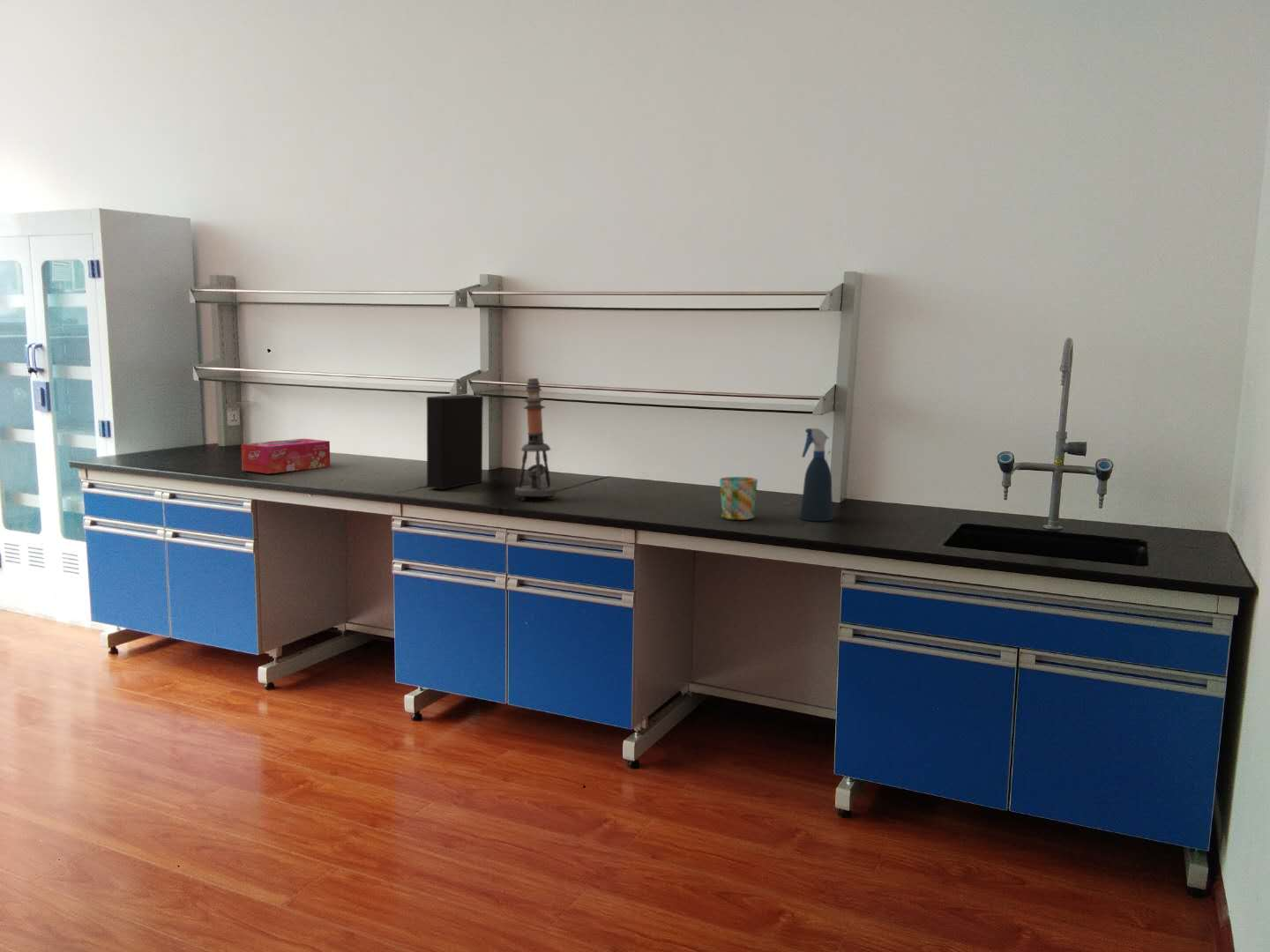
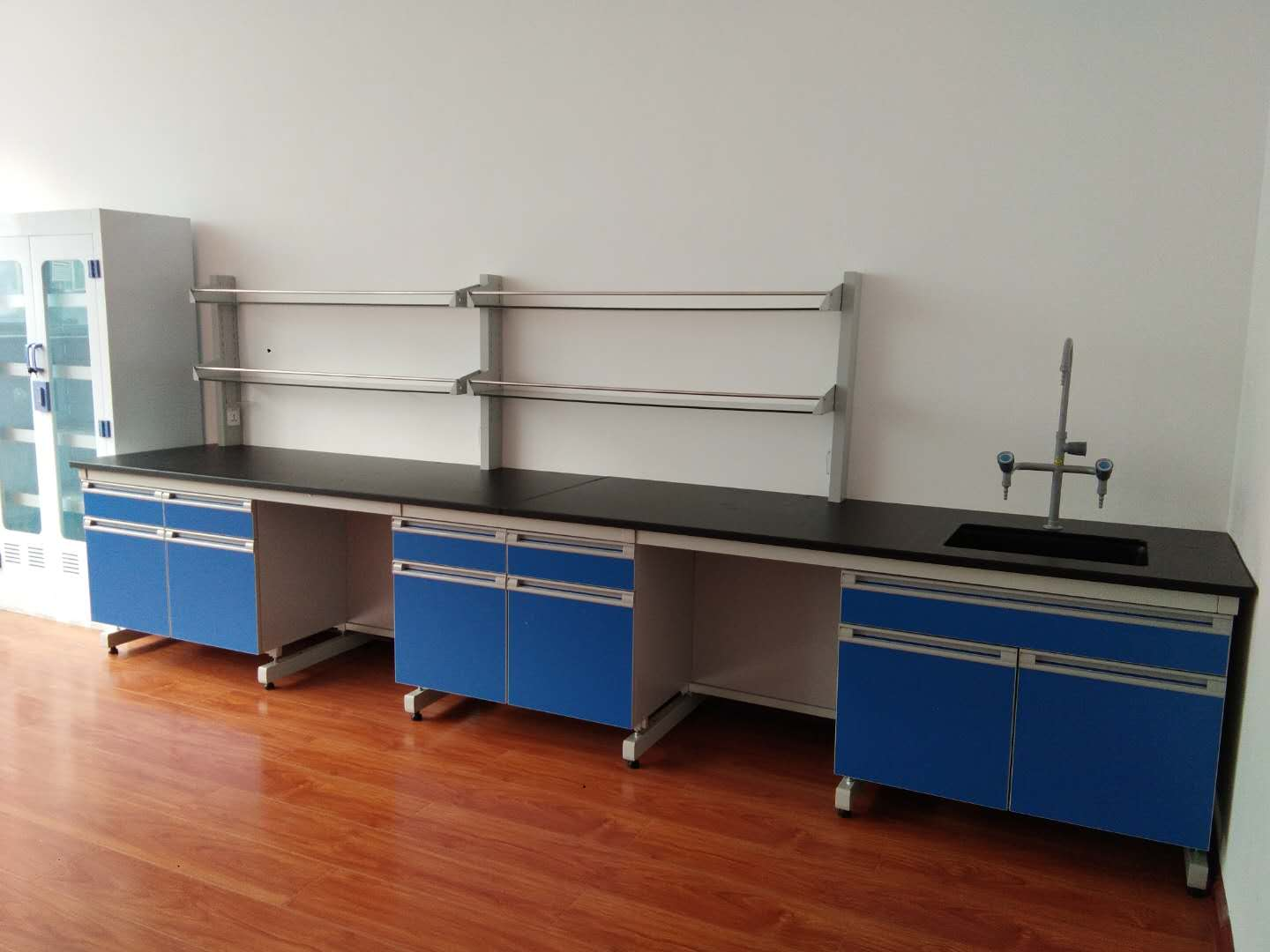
- binder [426,393,484,490]
- mug [719,476,758,521]
- tissue box [241,437,331,474]
- spray bottle [799,428,834,522]
- microscope [514,377,557,501]
